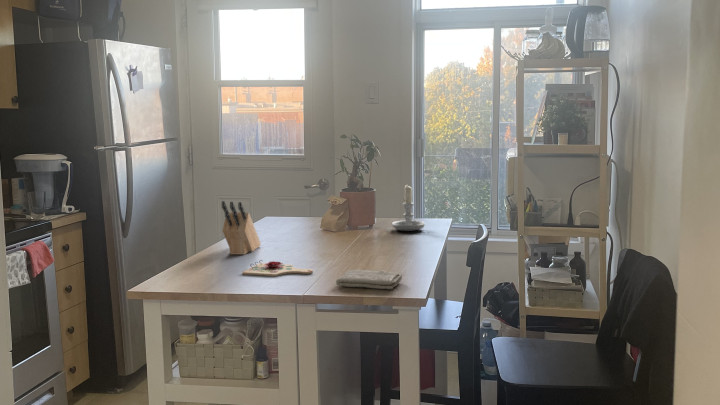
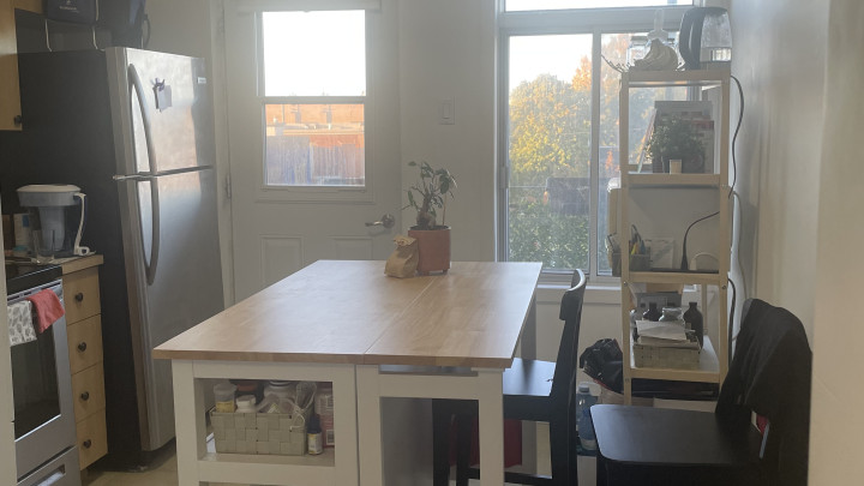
- knife block [221,200,262,256]
- cutting board [242,259,314,277]
- candle [391,183,426,232]
- washcloth [335,269,403,290]
